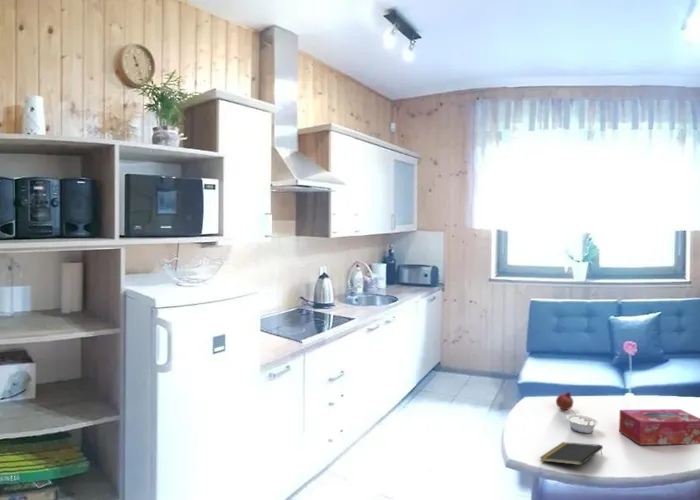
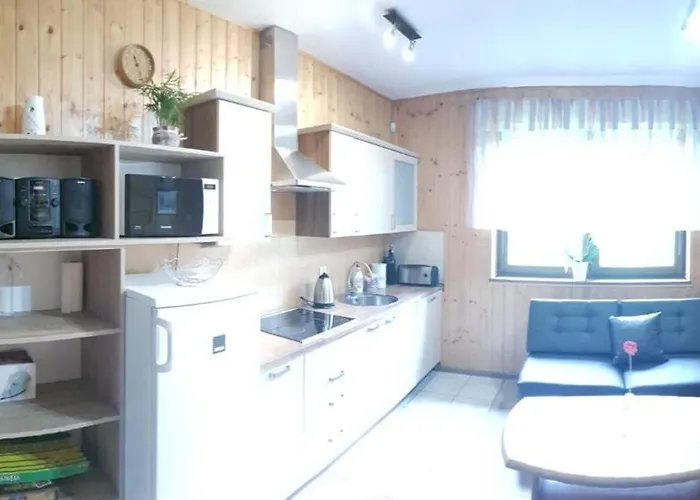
- tissue box [618,408,700,446]
- notepad [539,441,604,466]
- fruit [555,391,574,411]
- legume [565,409,599,434]
